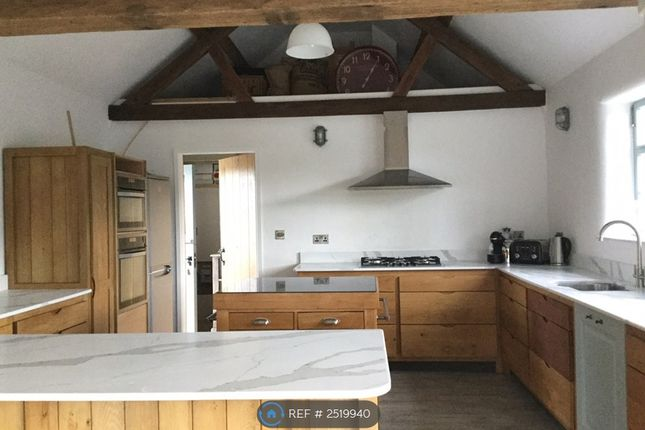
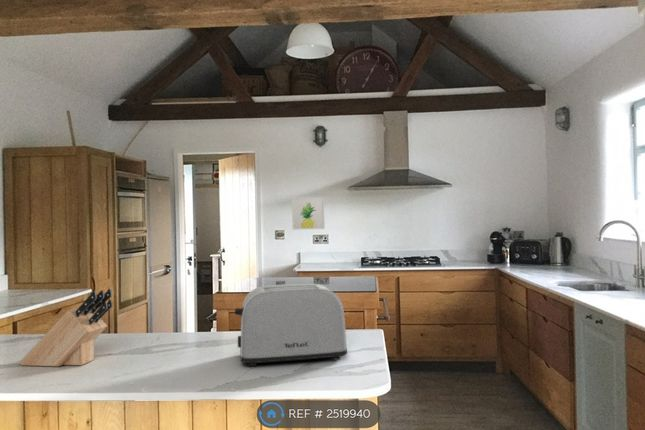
+ toaster [234,283,348,367]
+ knife block [18,288,114,367]
+ wall art [291,196,326,231]
